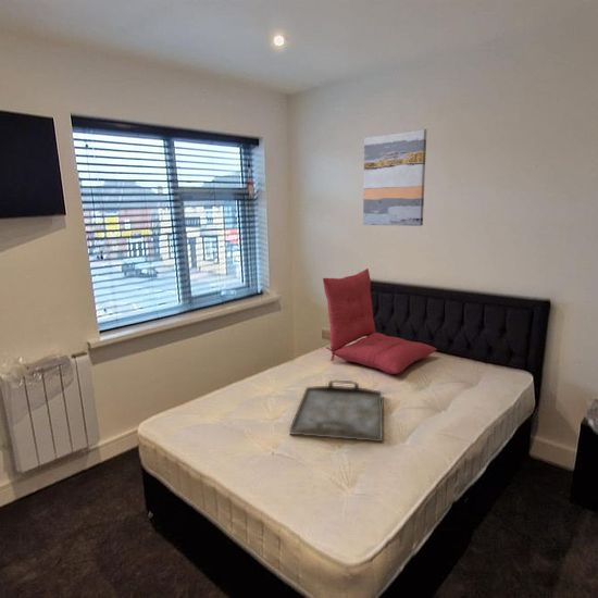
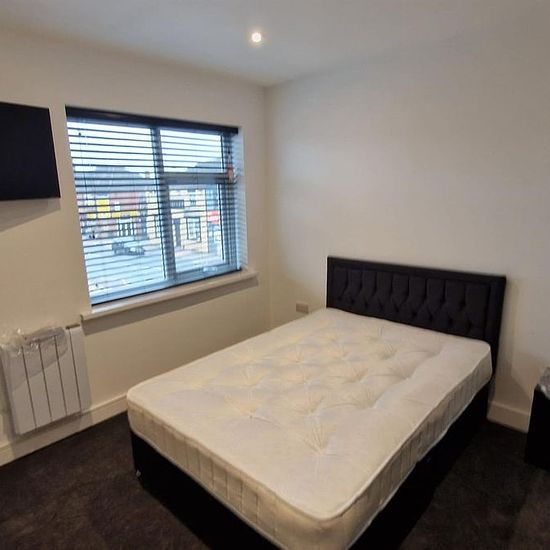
- serving tray [288,379,384,443]
- seat cushion [322,267,438,375]
- wall art [362,128,427,227]
